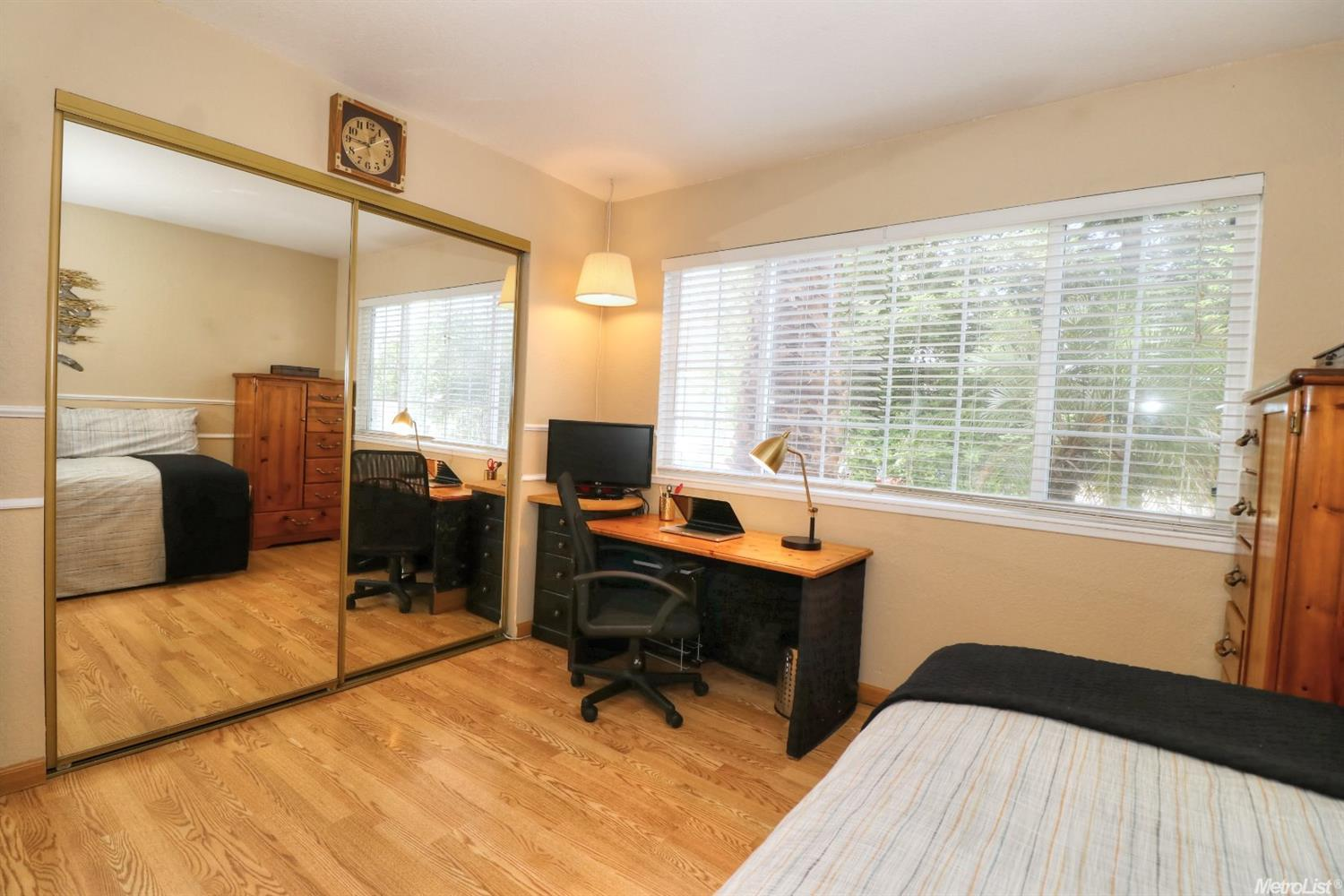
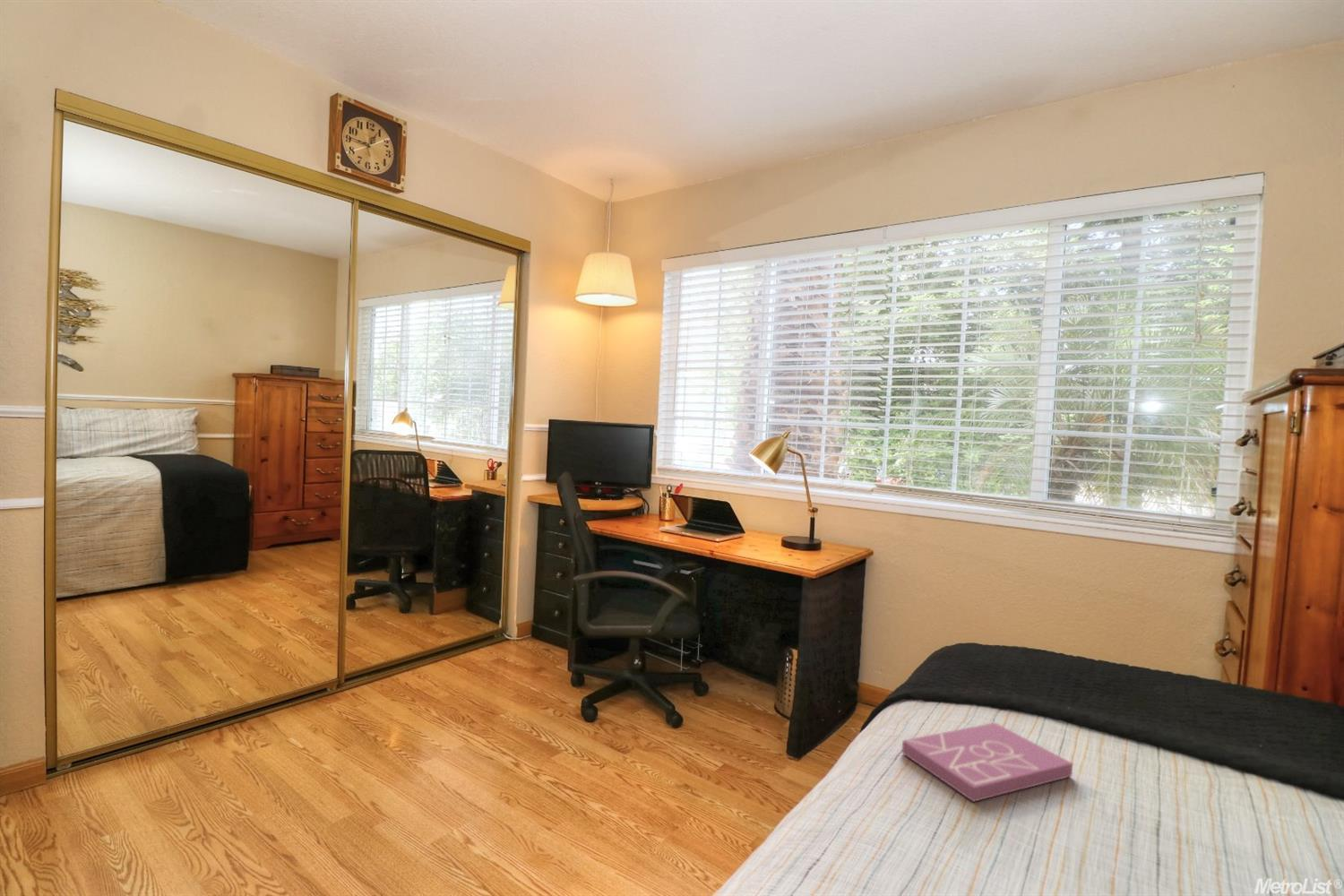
+ book [901,721,1073,803]
